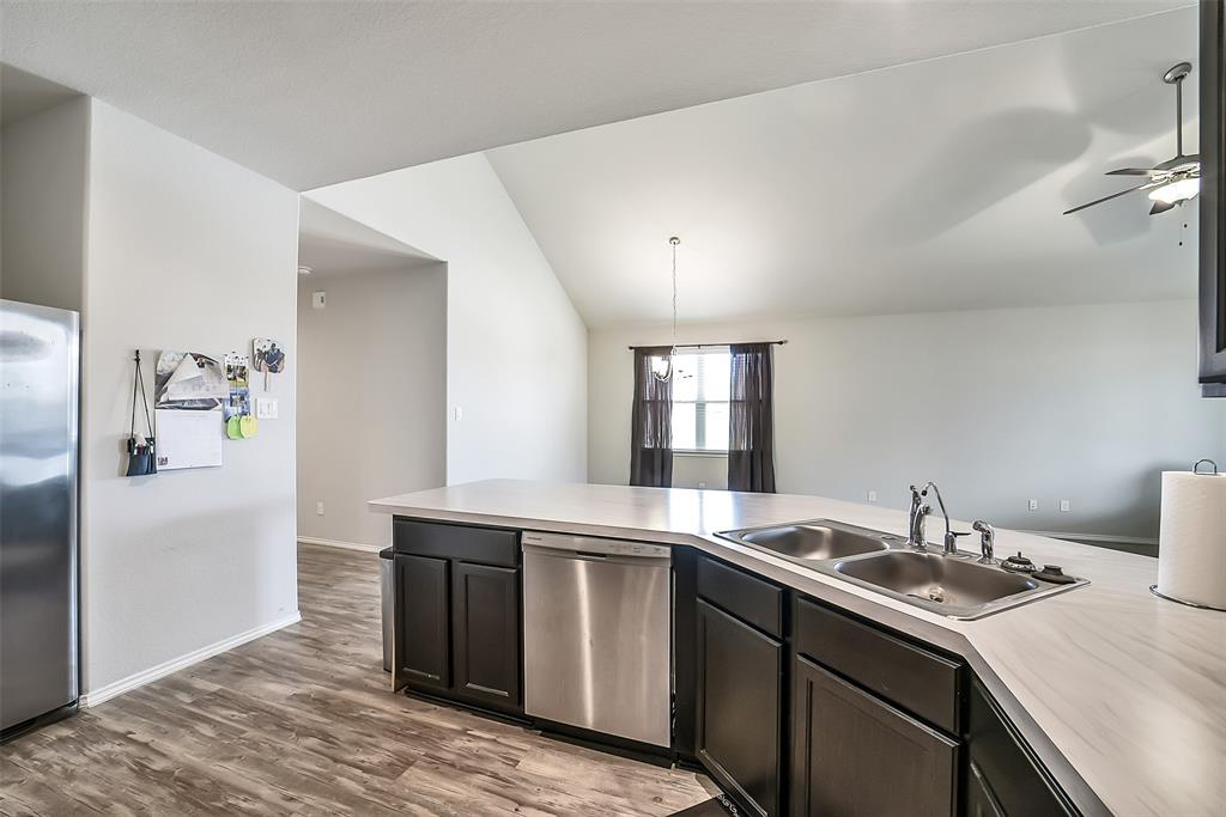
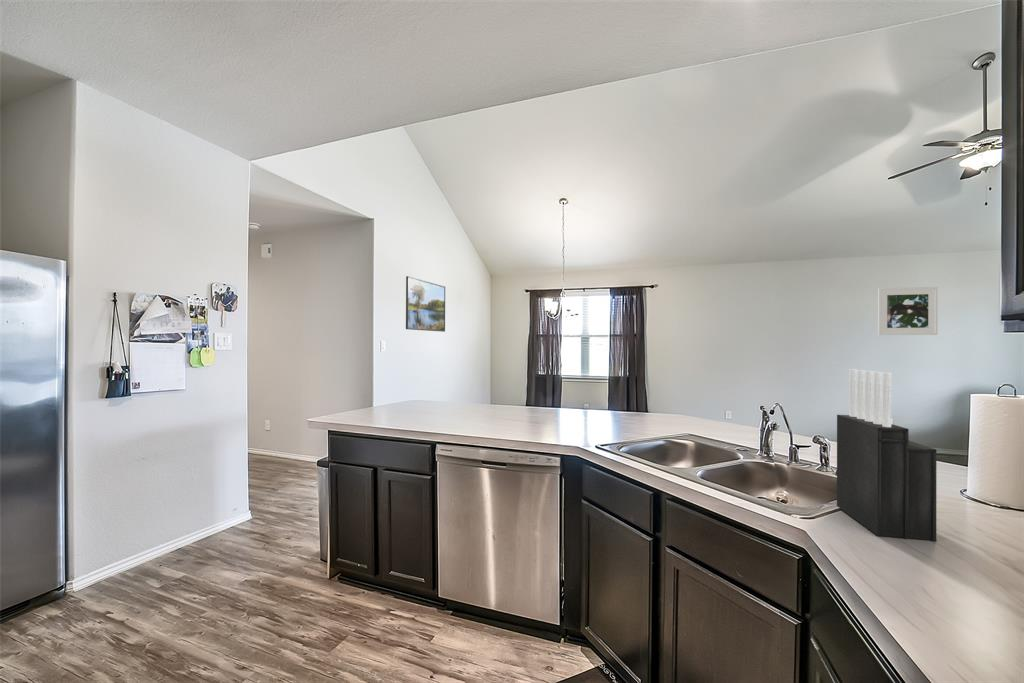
+ knife block [836,368,937,542]
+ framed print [405,275,446,333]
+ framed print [877,286,939,336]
